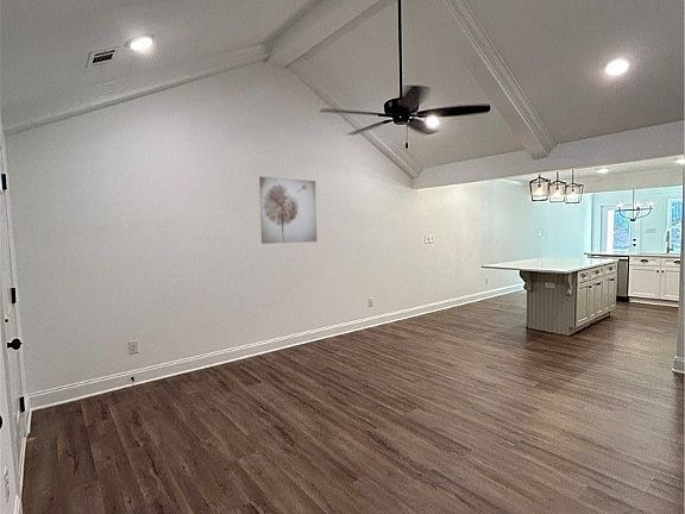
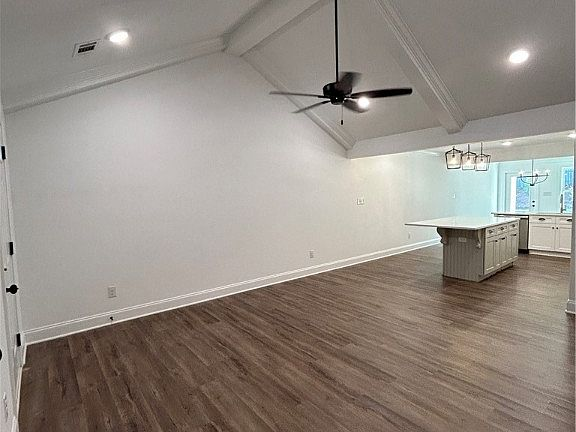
- wall art [258,176,318,245]
